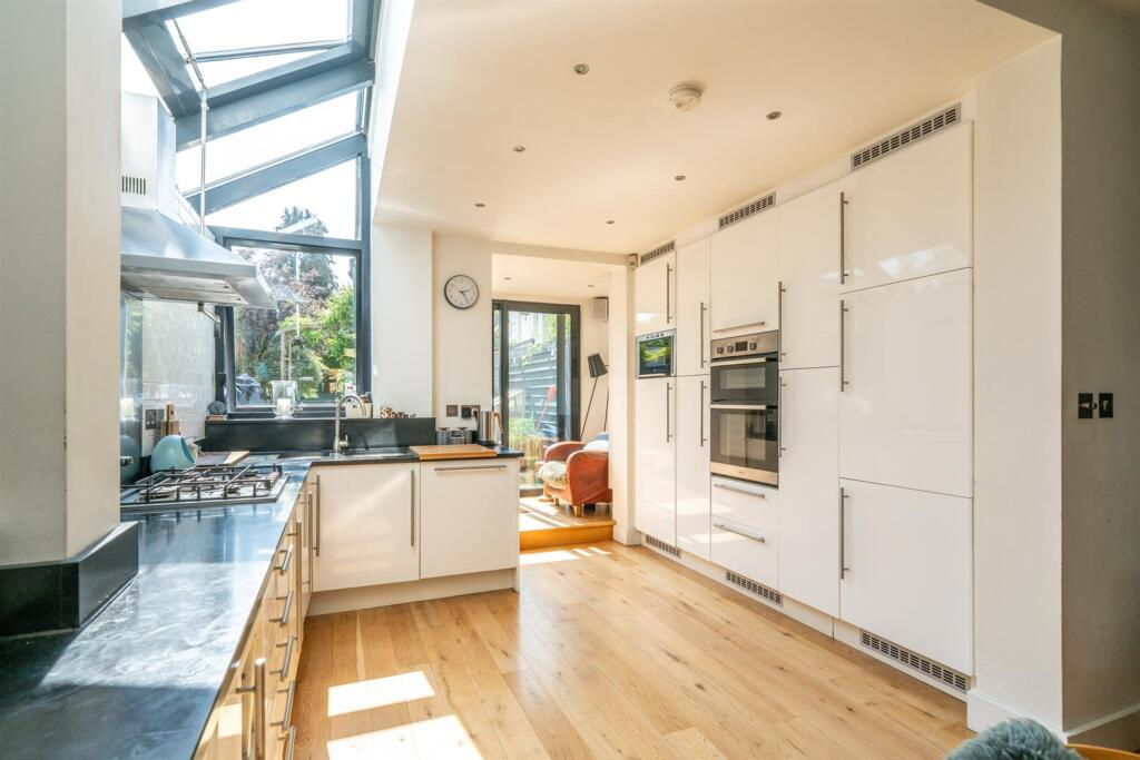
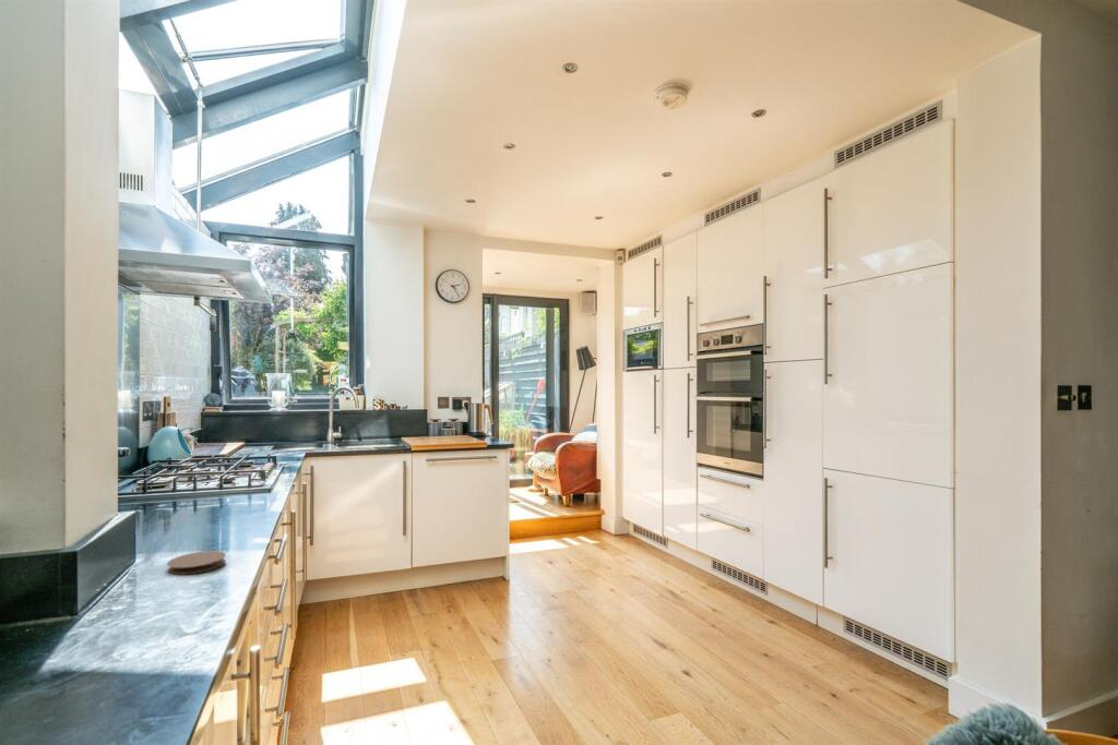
+ coaster [166,550,227,576]
